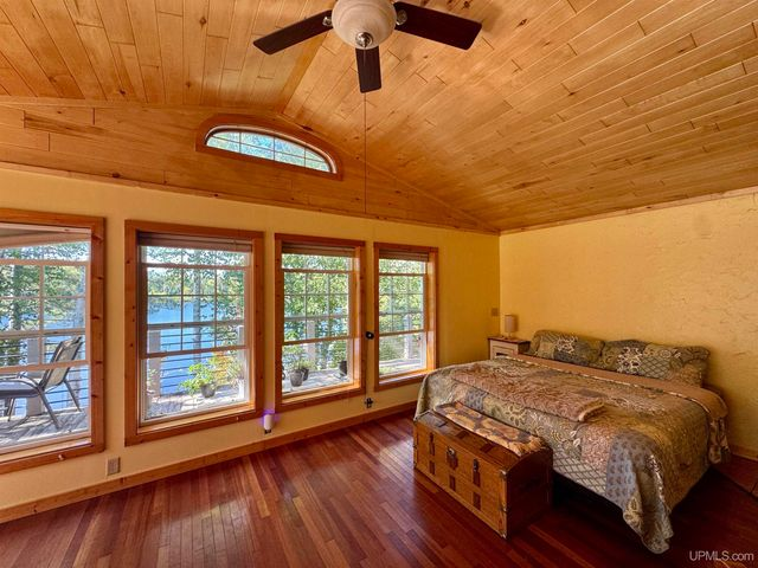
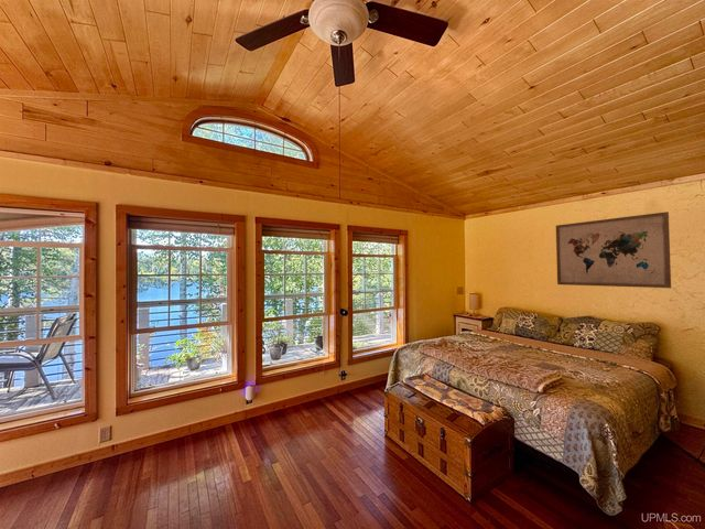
+ wall art [555,210,672,289]
